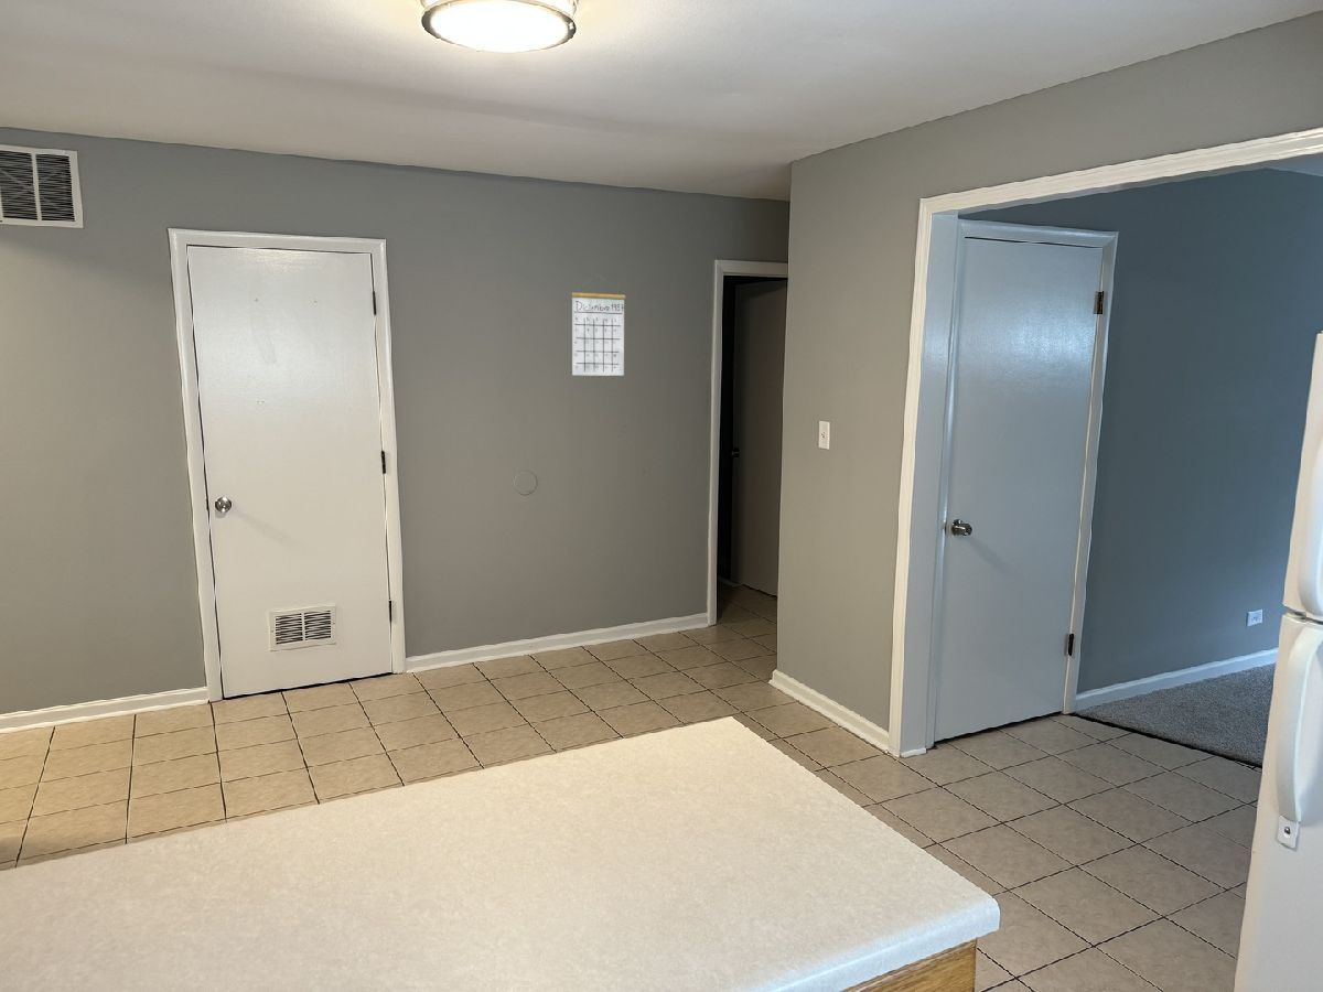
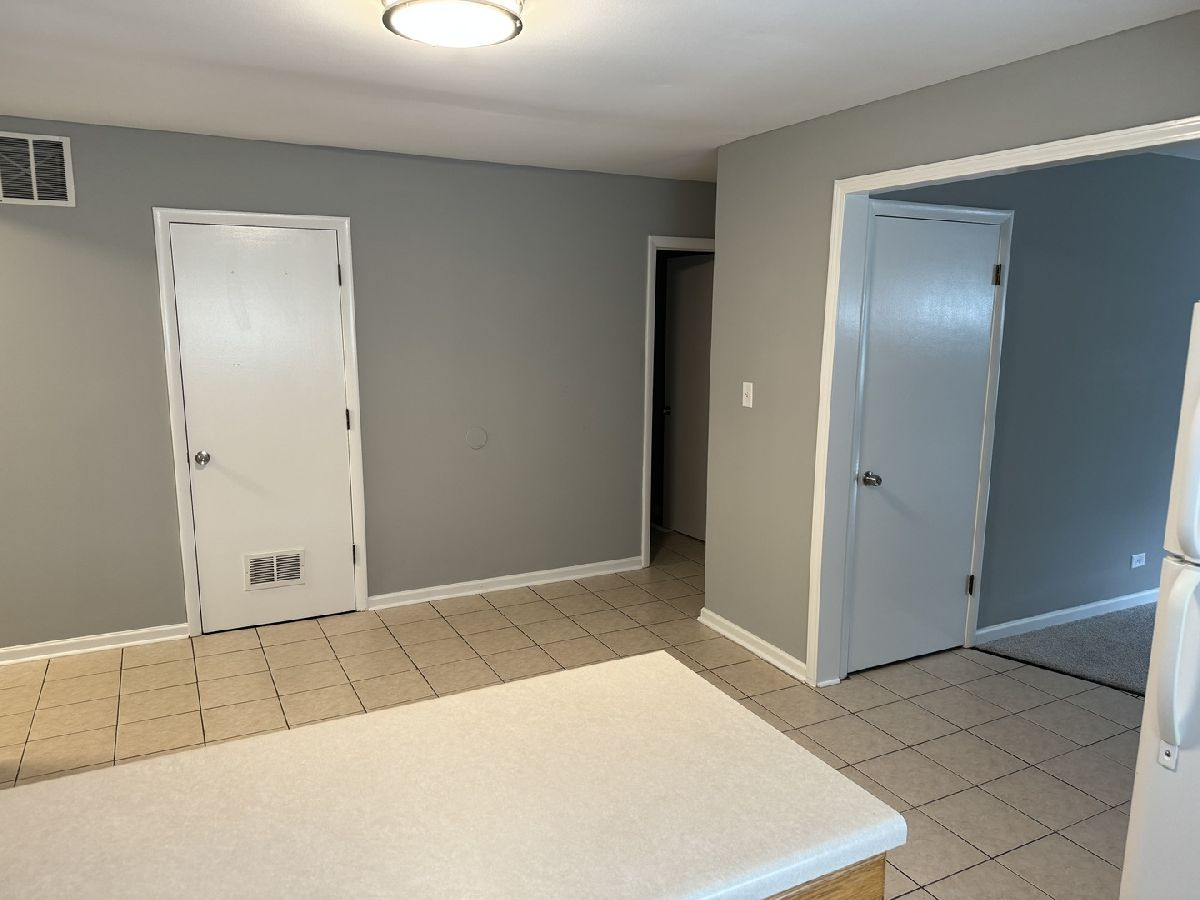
- calendar [570,273,626,377]
